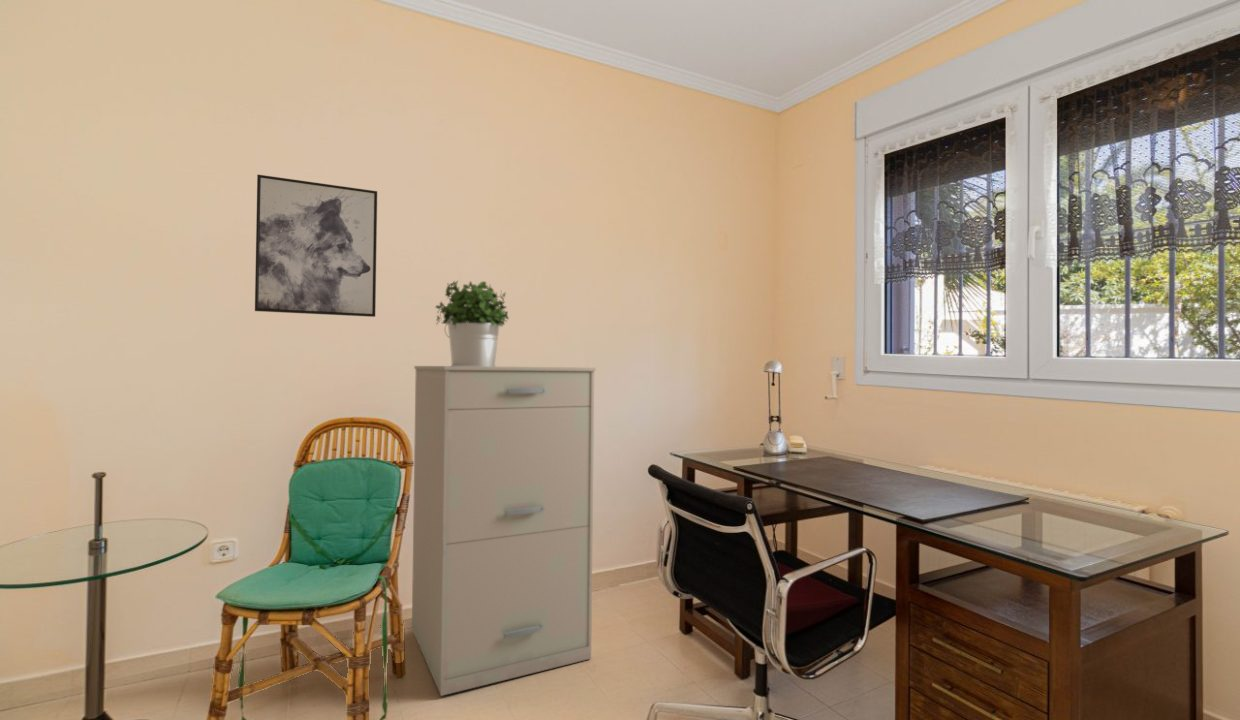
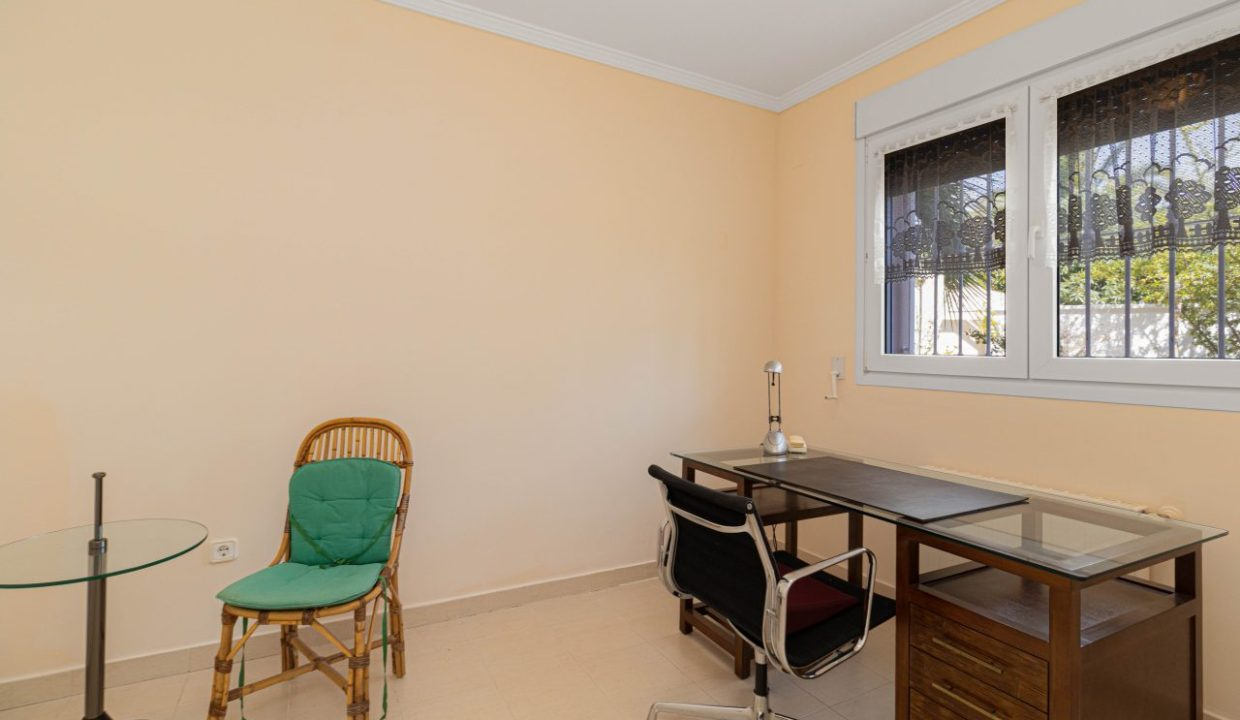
- filing cabinet [411,365,597,697]
- potted plant [434,279,510,367]
- wall art [254,174,378,318]
